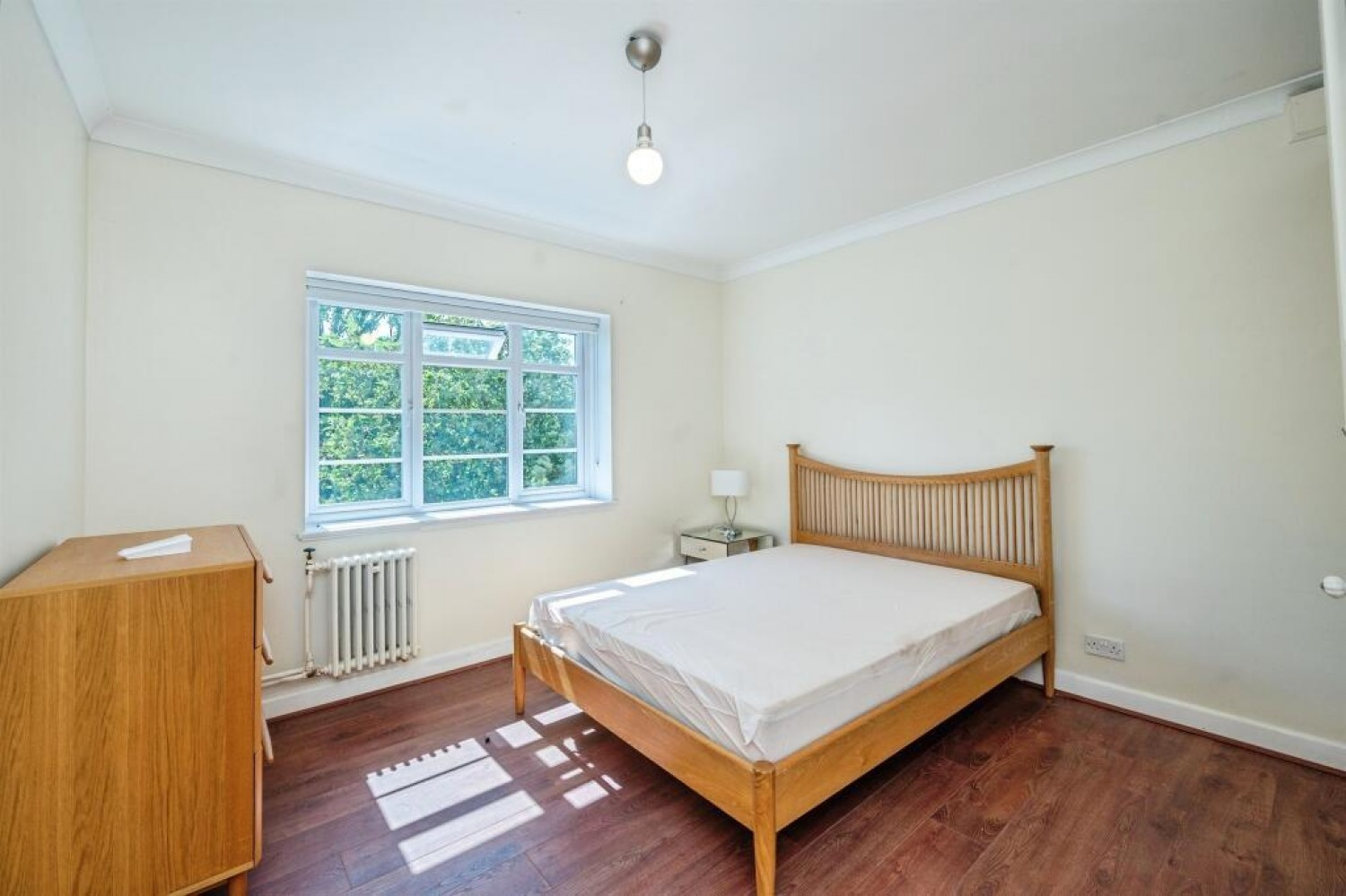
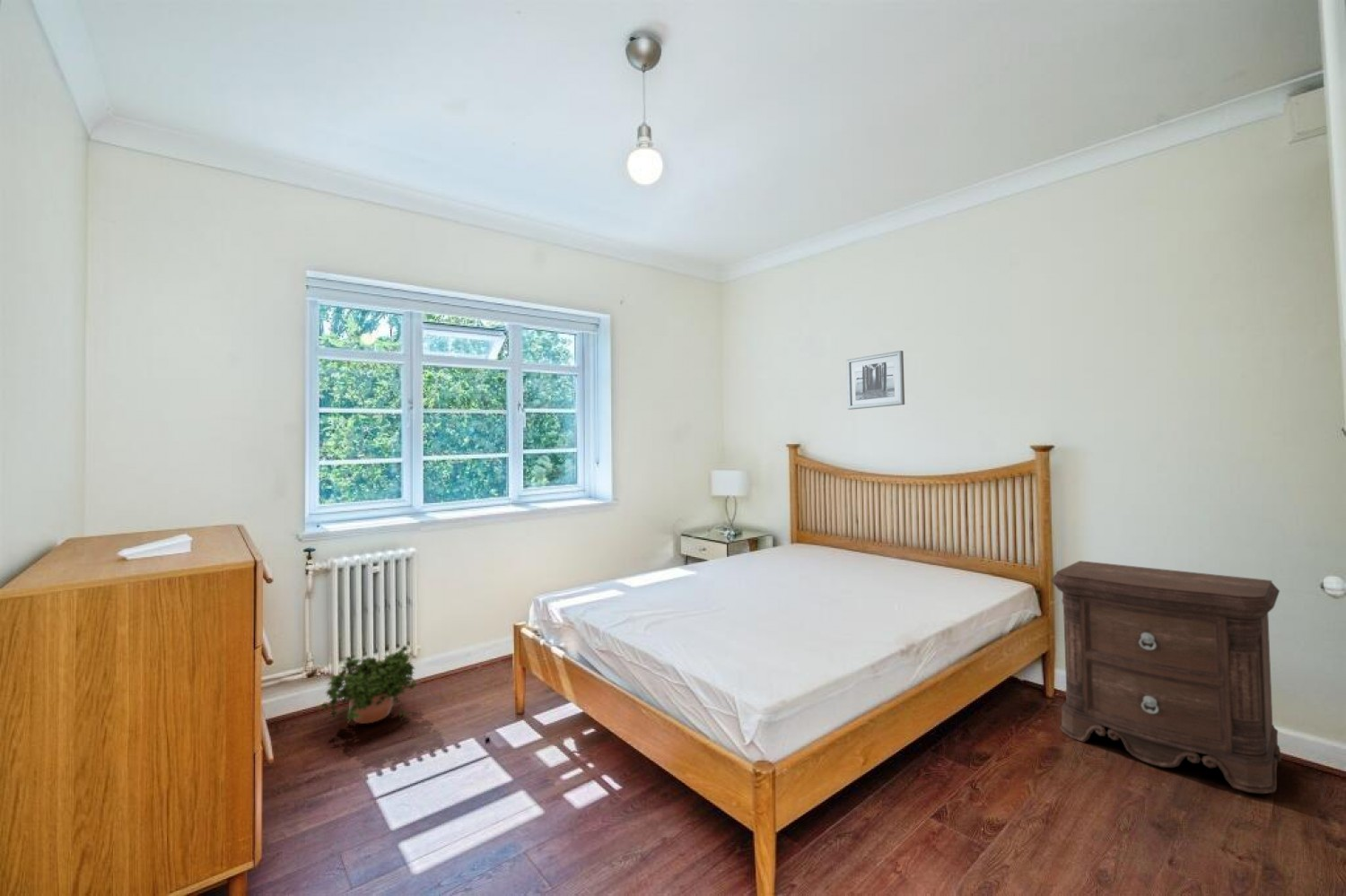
+ potted plant [318,643,420,725]
+ nightstand [1050,560,1283,795]
+ wall art [845,350,905,411]
